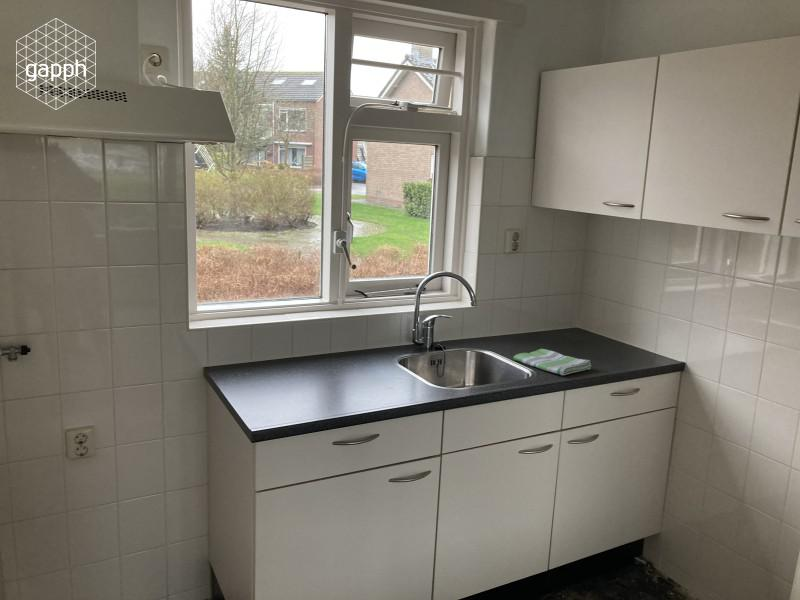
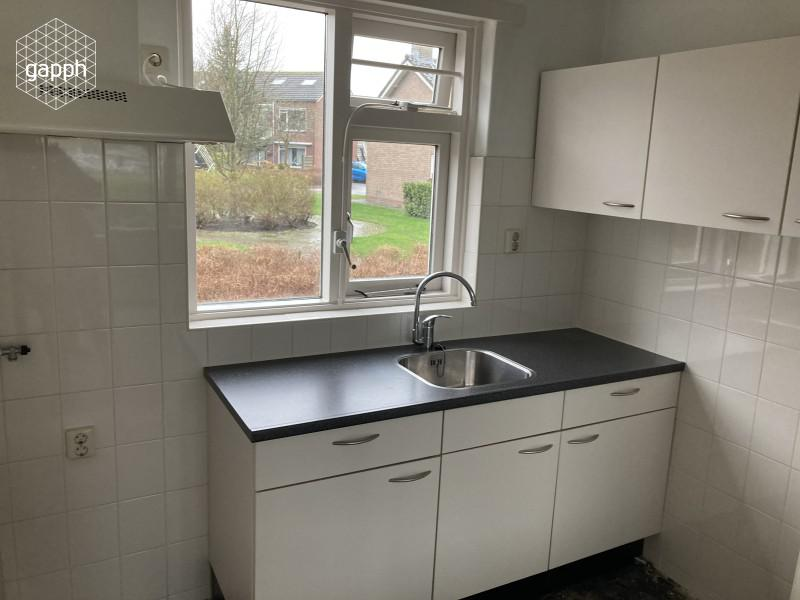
- dish towel [512,348,592,376]
